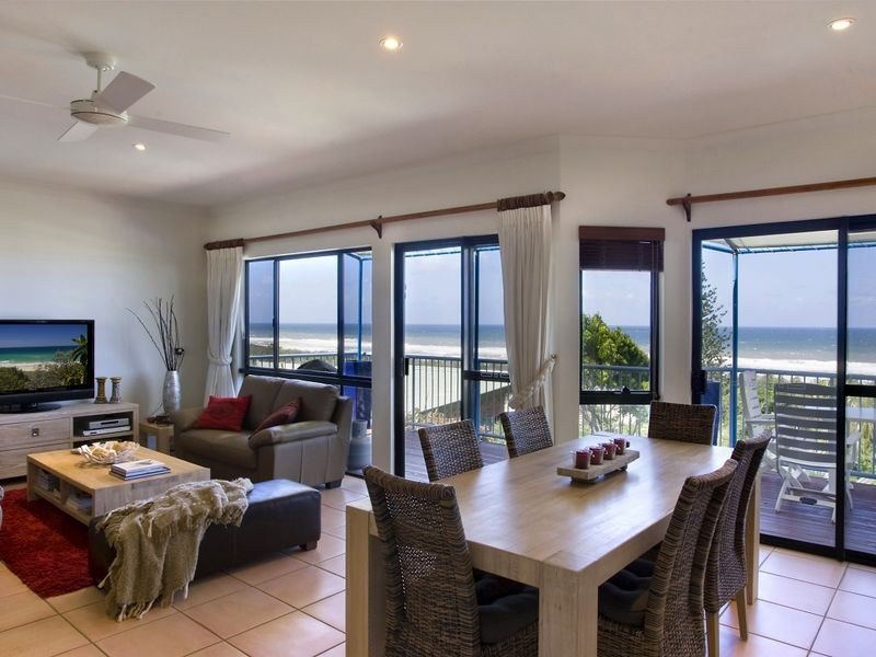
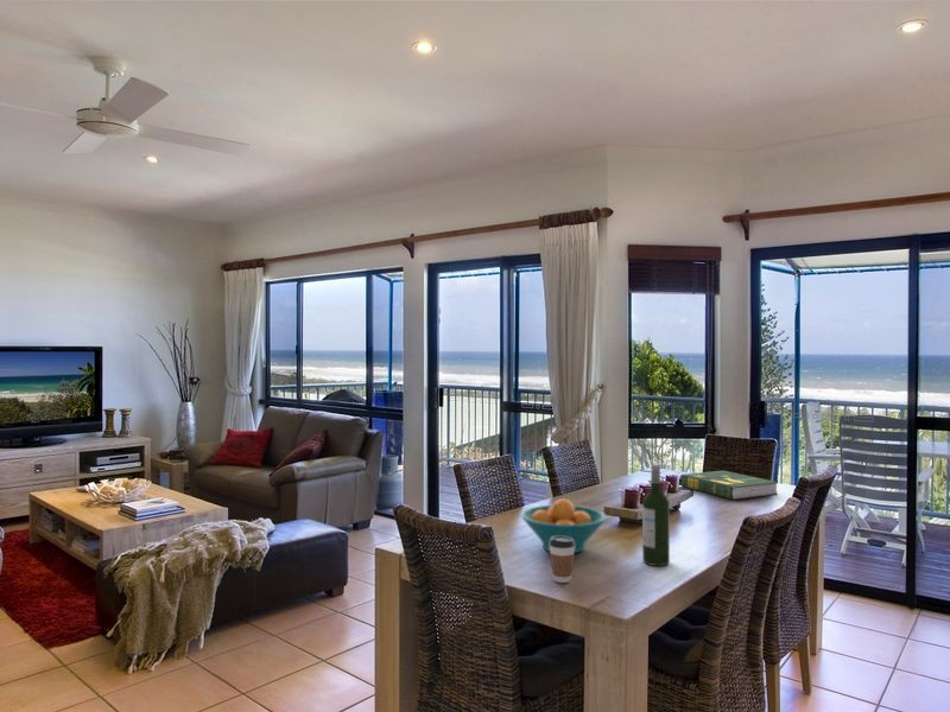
+ book [679,470,779,501]
+ coffee cup [549,536,576,584]
+ fruit bowl [520,498,608,554]
+ wine bottle [641,463,671,567]
